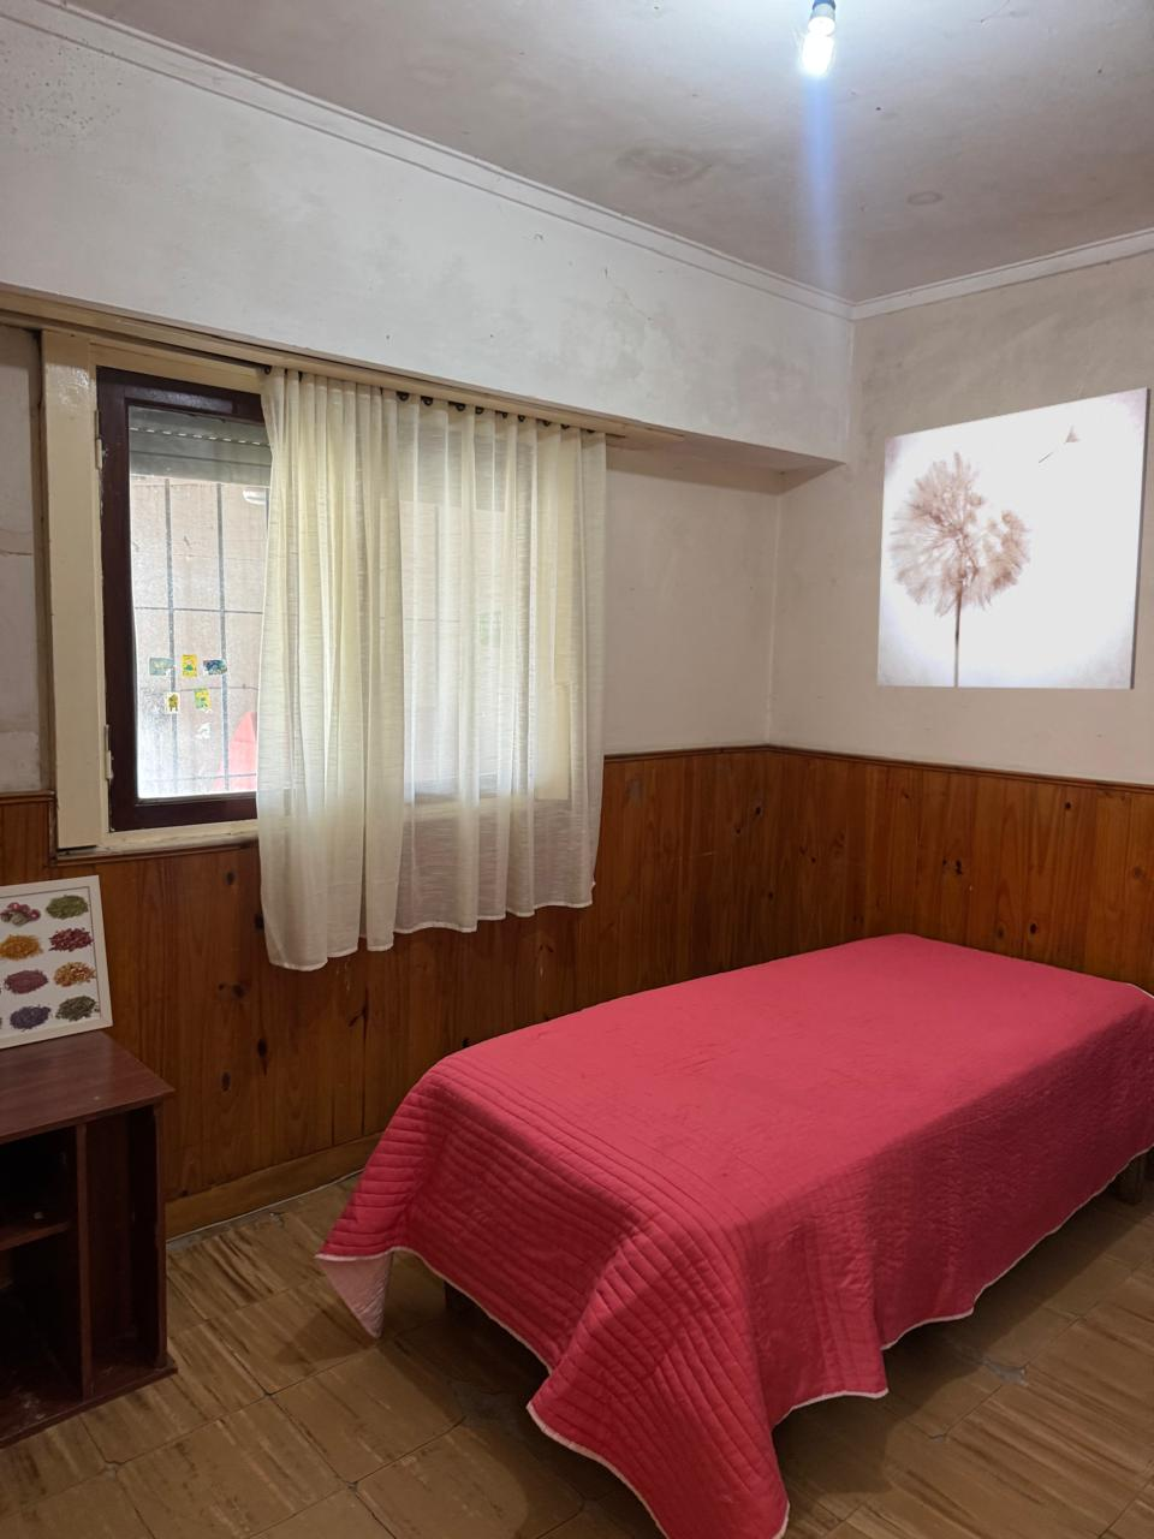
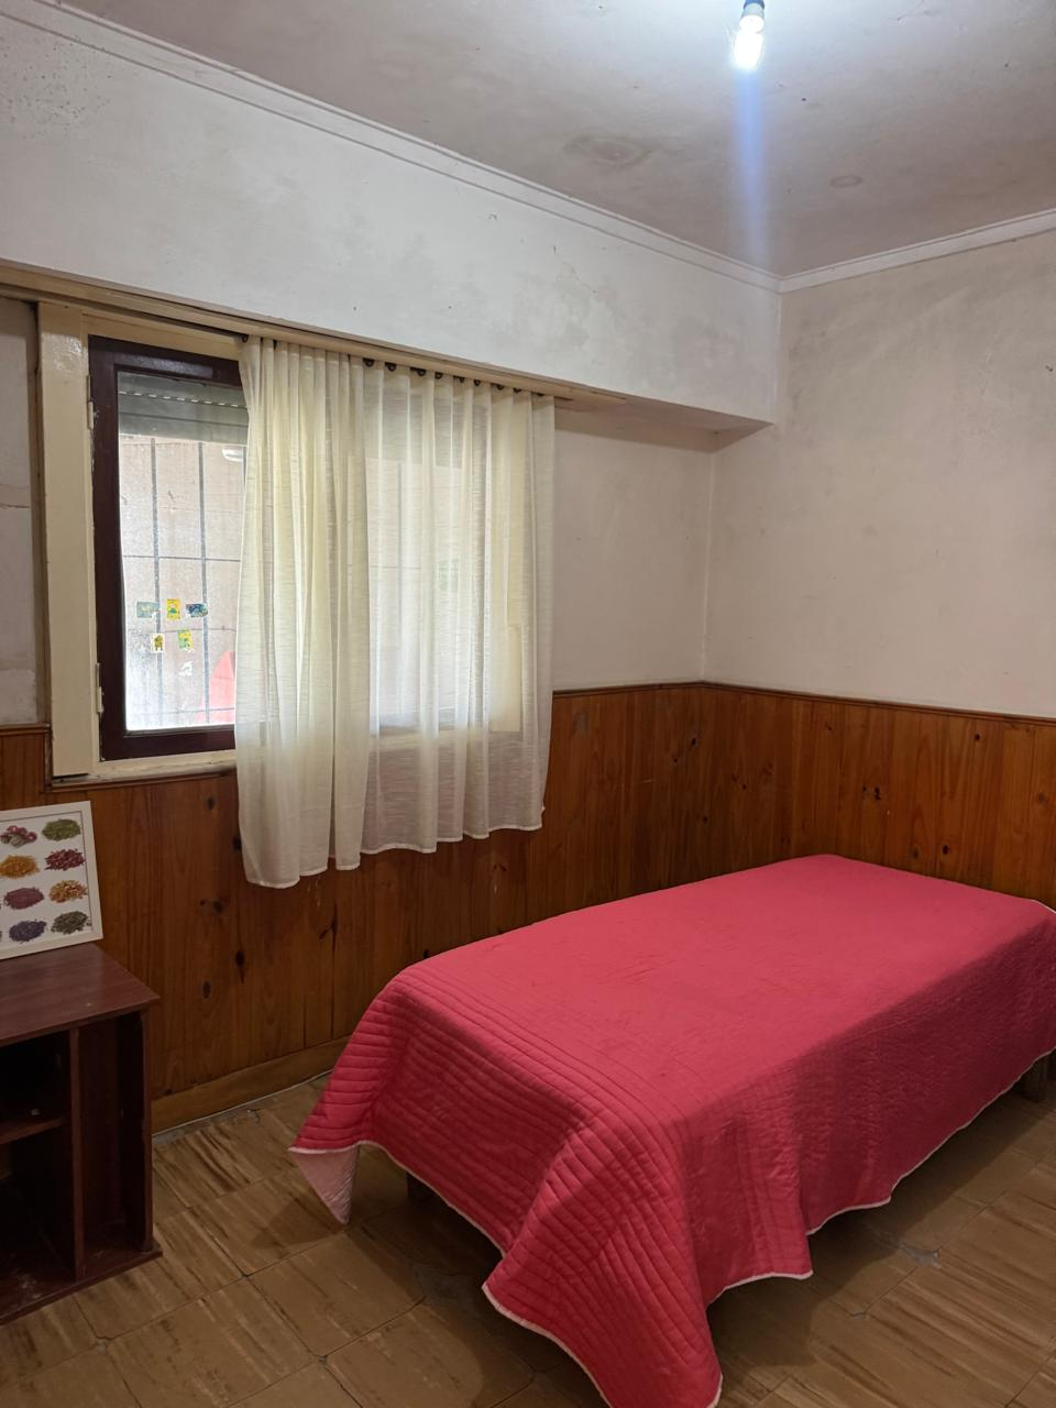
- wall art [876,385,1152,691]
